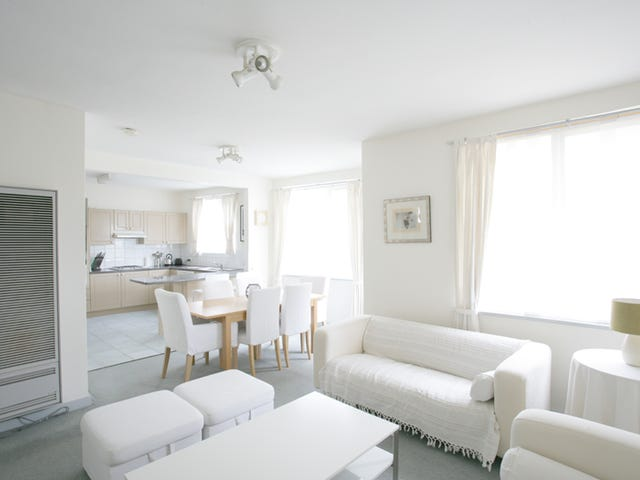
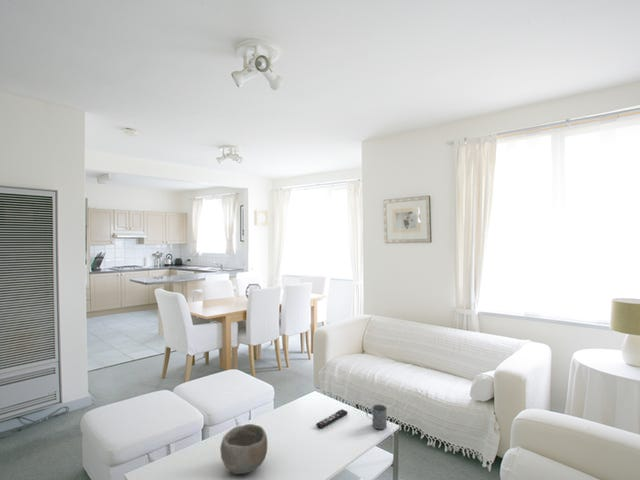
+ mug [365,404,388,430]
+ bowl [219,423,268,475]
+ remote control [315,408,349,429]
